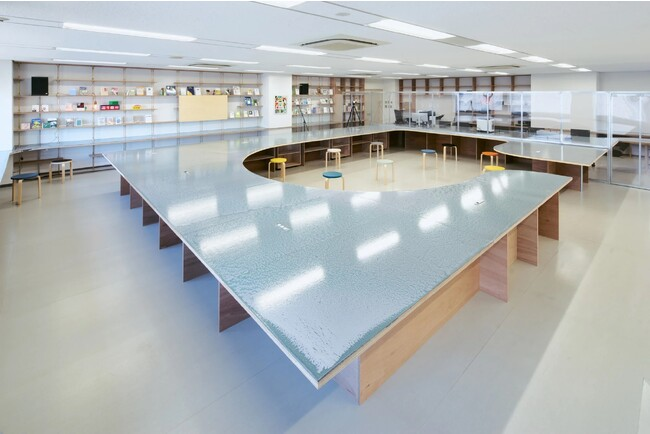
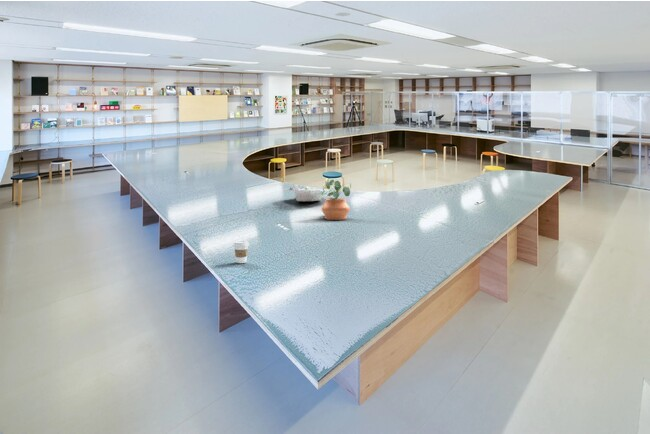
+ coffee cup [232,239,250,264]
+ potted plant [318,179,352,221]
+ bowl [281,184,326,202]
